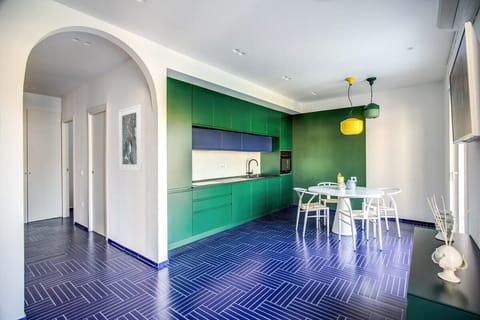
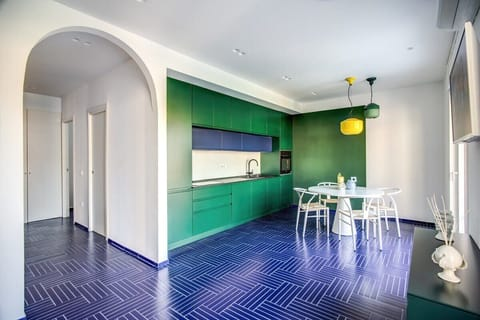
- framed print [118,104,143,172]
